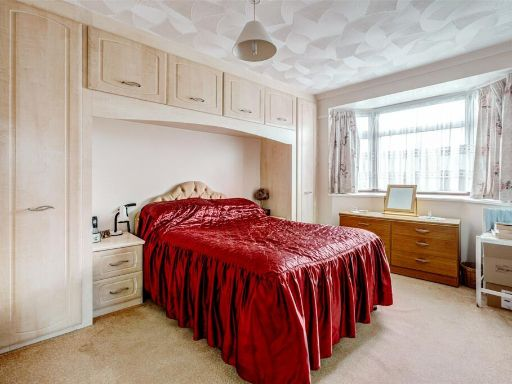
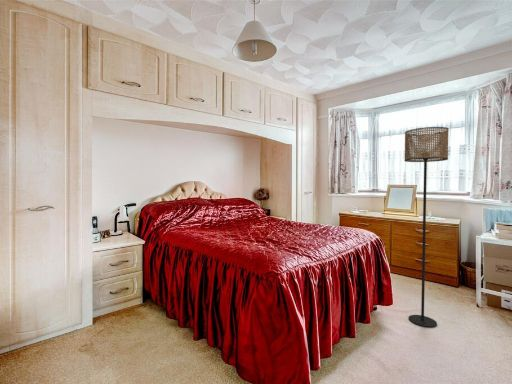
+ floor lamp [403,126,450,328]
